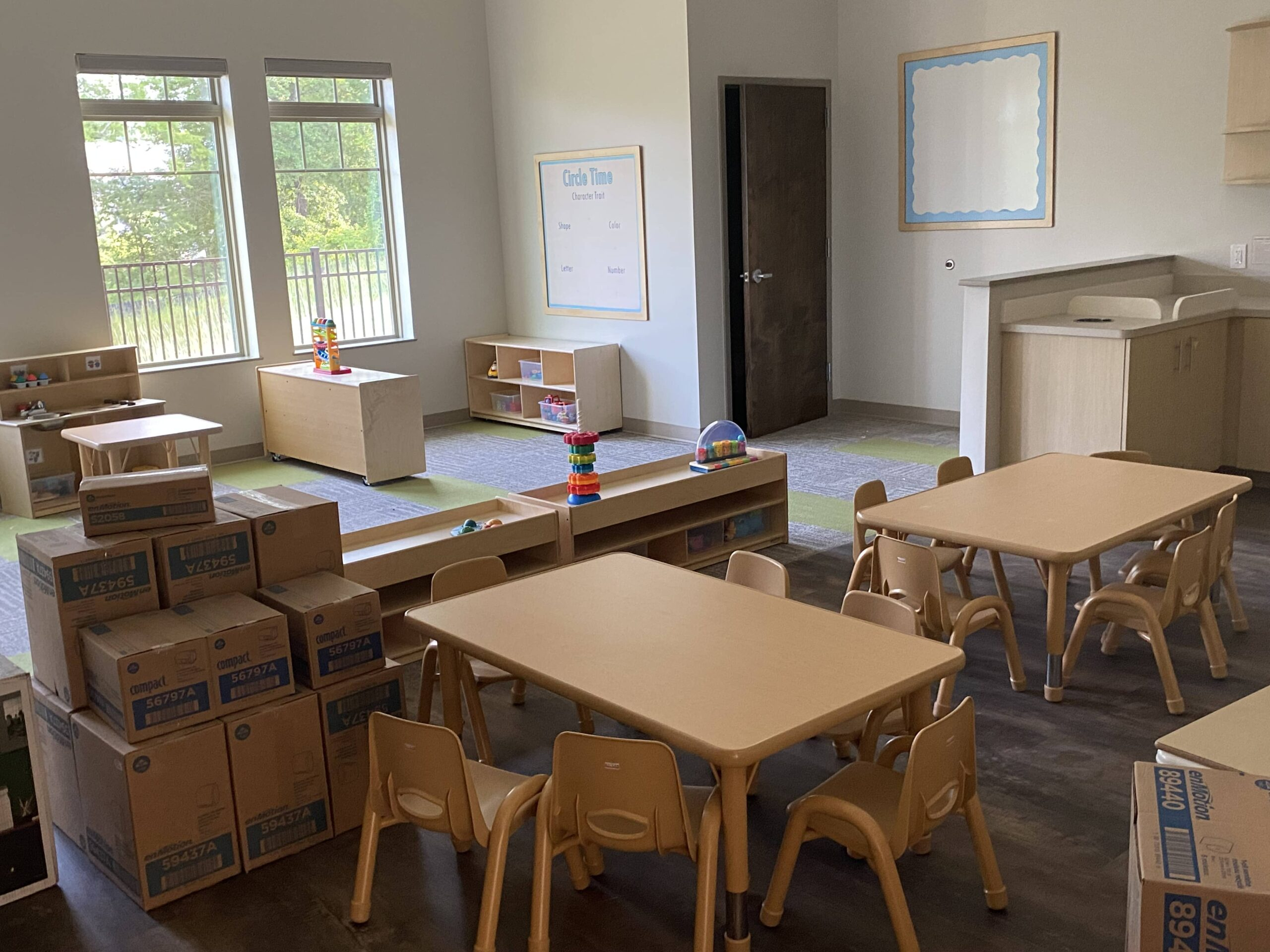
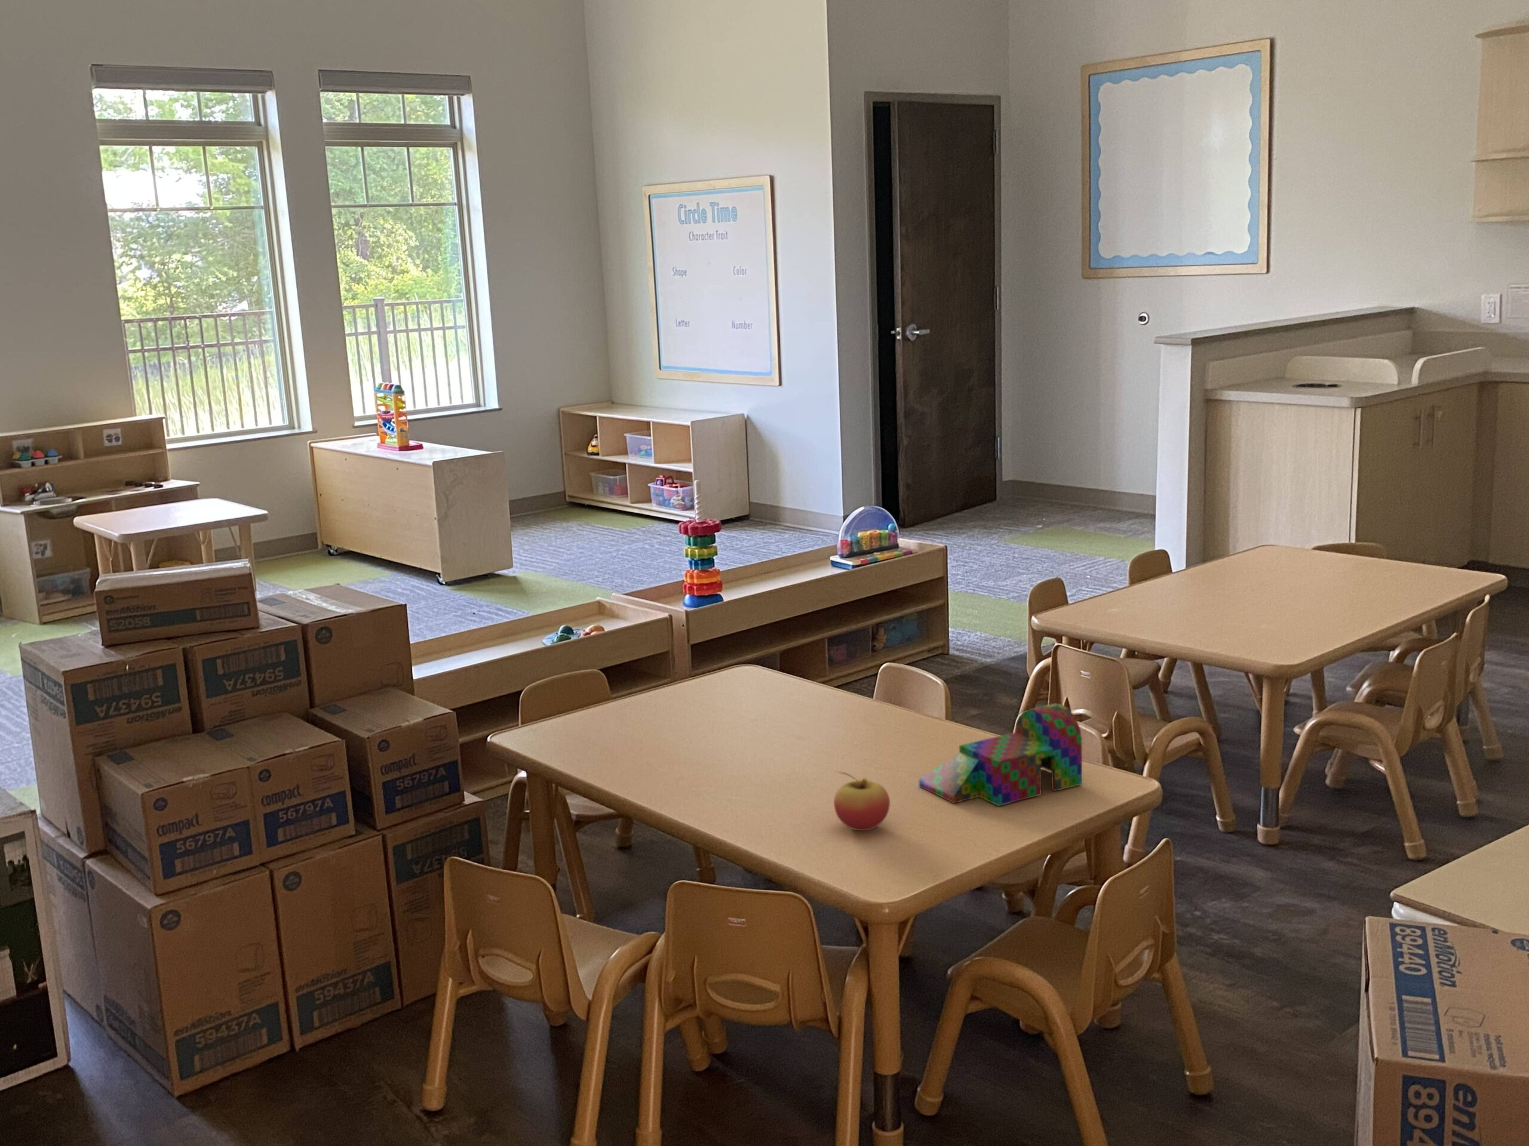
+ toy blocks [917,703,1082,807]
+ fruit [833,772,891,832]
